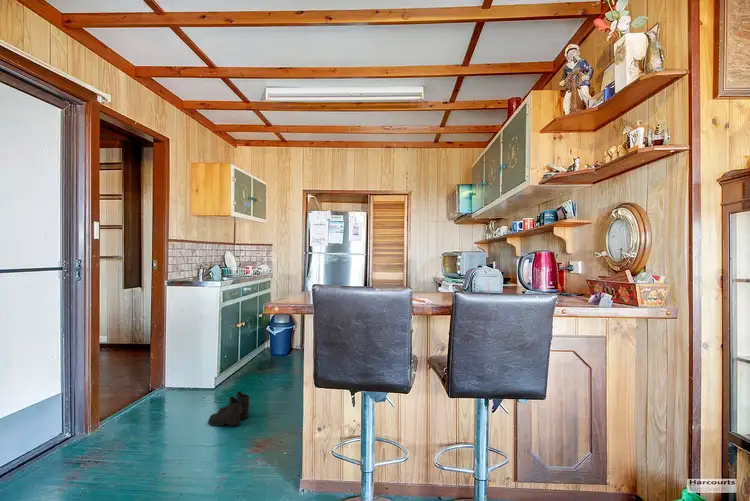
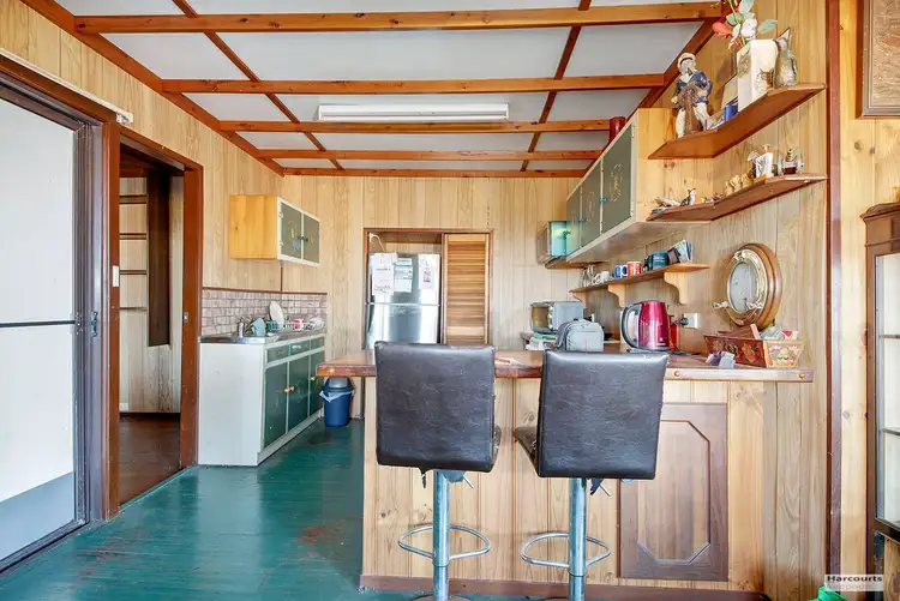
- boots [207,390,252,427]
